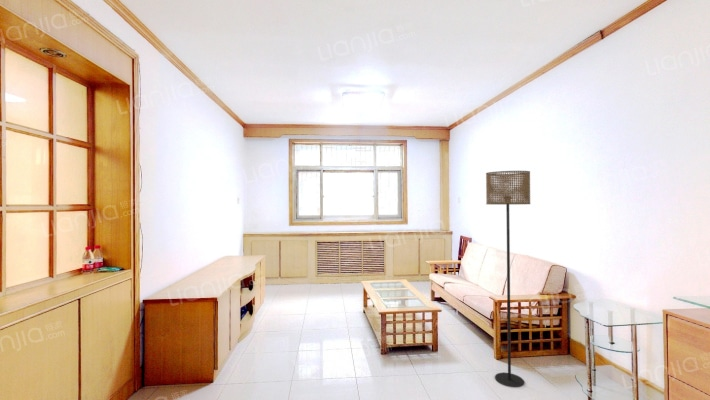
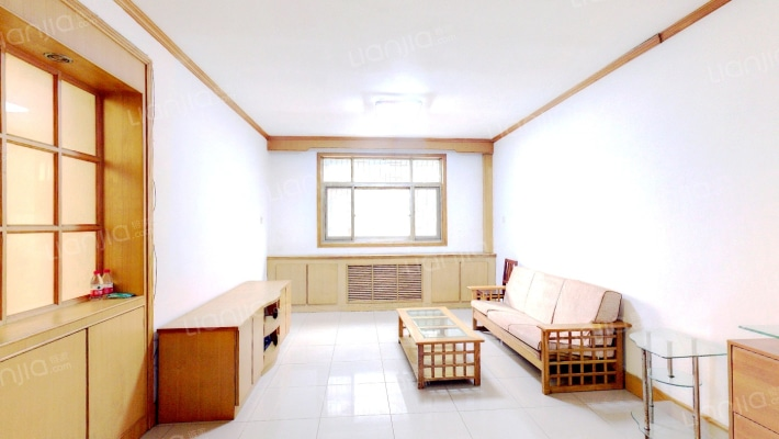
- floor lamp [485,170,531,388]
